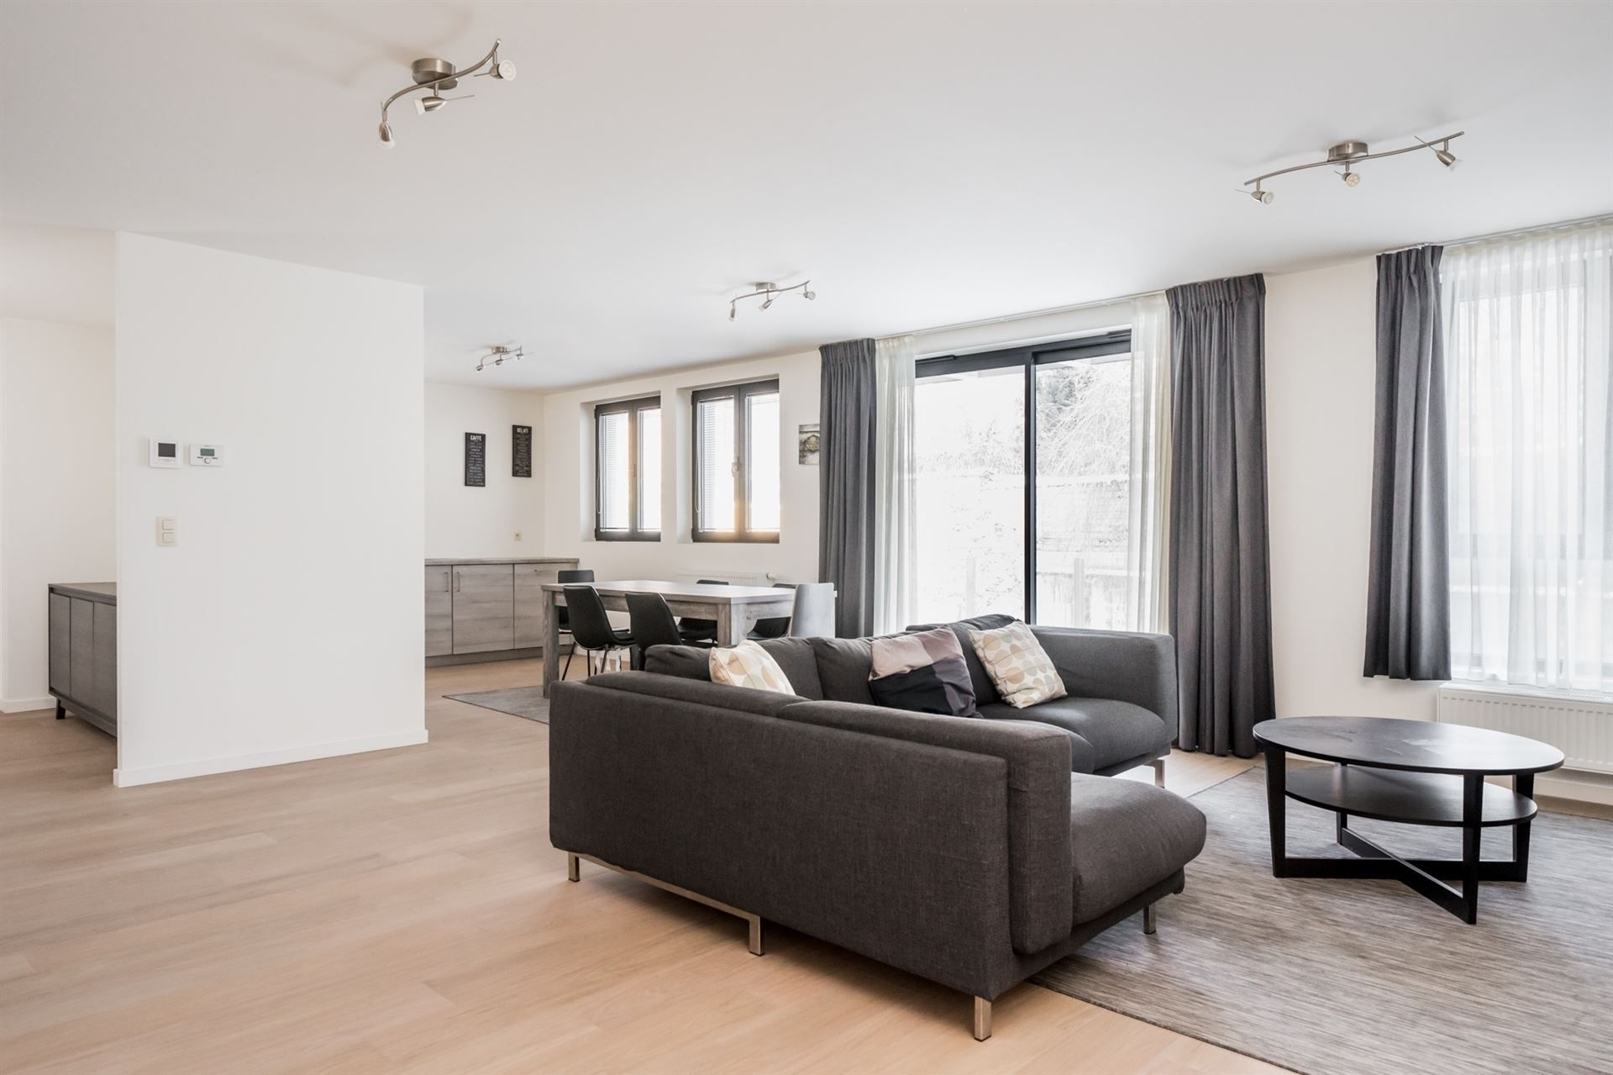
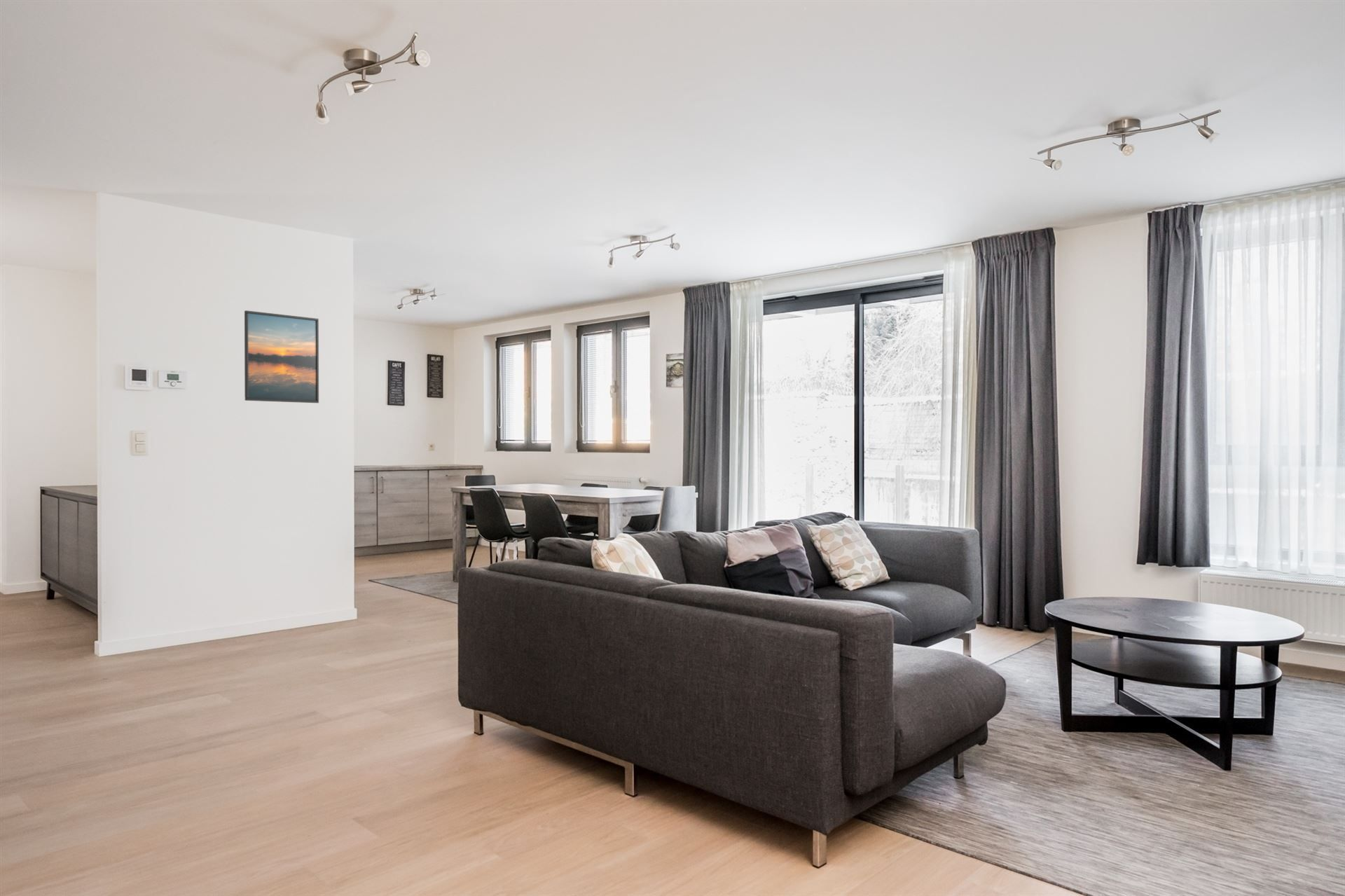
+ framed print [244,310,319,404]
